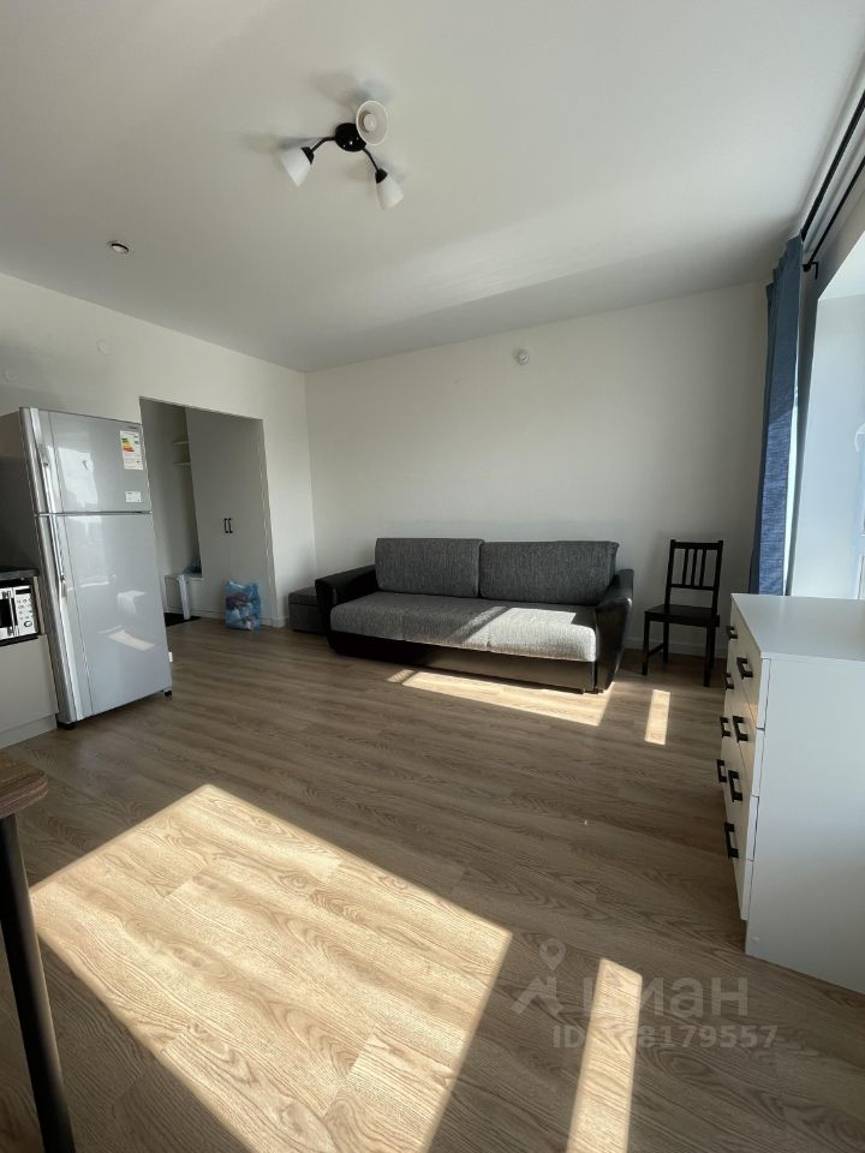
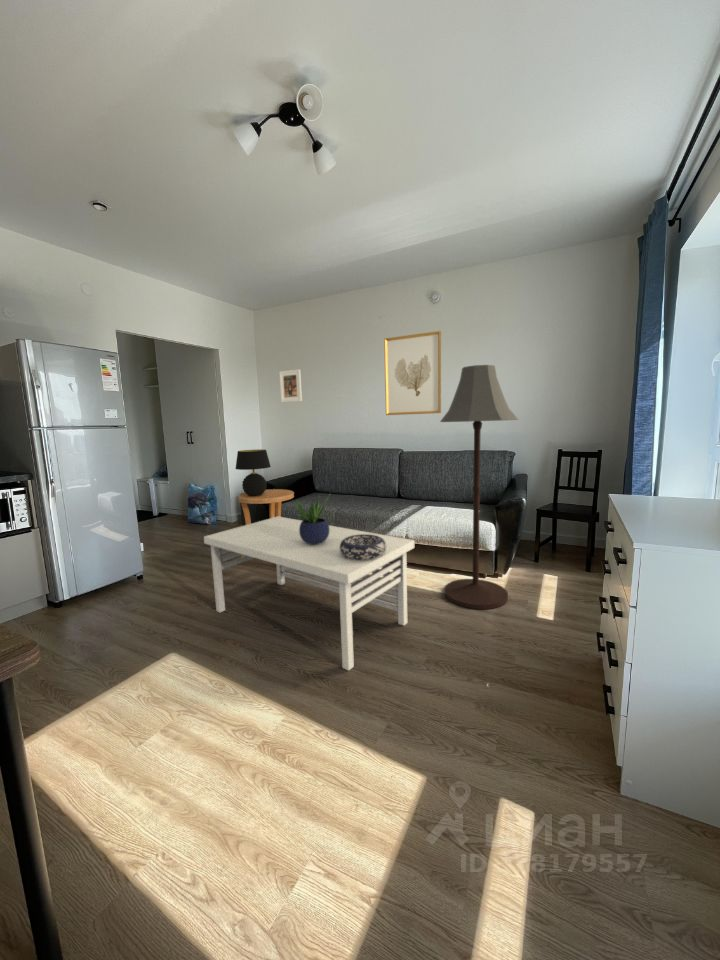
+ wall art [383,330,442,416]
+ potted plant [292,492,332,544]
+ floor lamp [439,364,519,610]
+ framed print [278,368,303,403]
+ side table [237,488,295,558]
+ coffee table [203,516,415,672]
+ table lamp [234,449,272,497]
+ decorative bowl [340,534,386,560]
